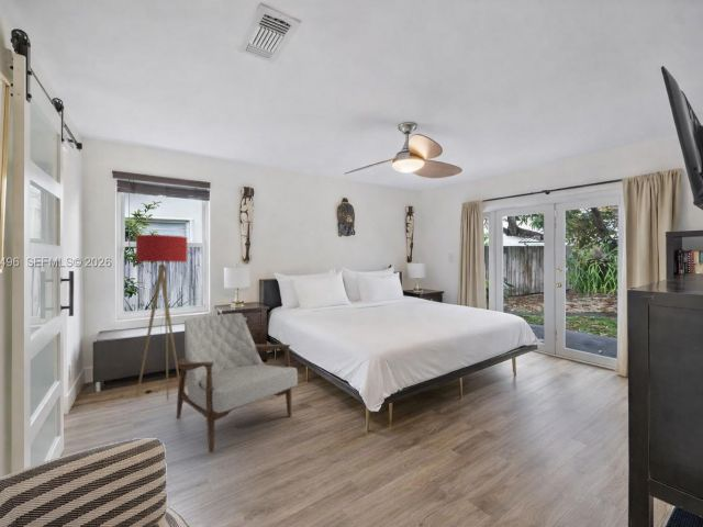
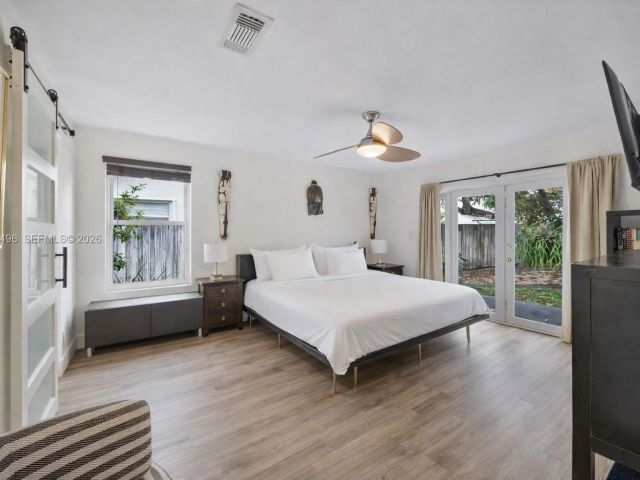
- armchair [176,312,299,453]
- floor lamp [135,234,188,401]
